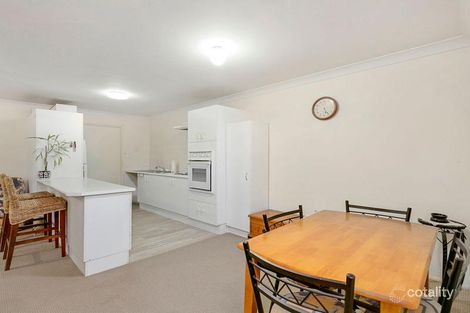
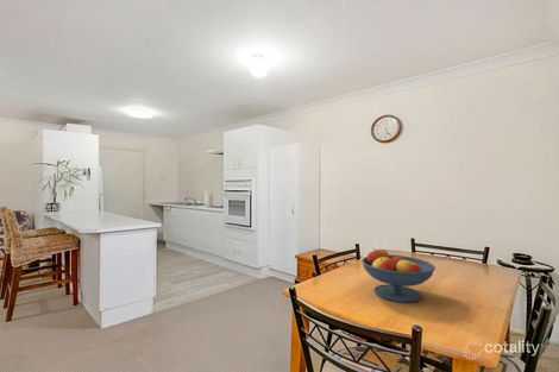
+ fruit bowl [360,247,436,303]
